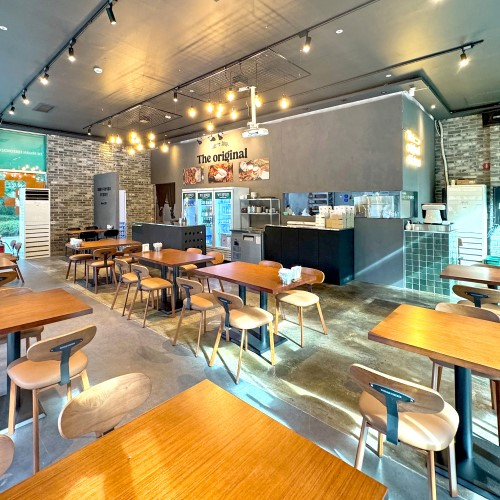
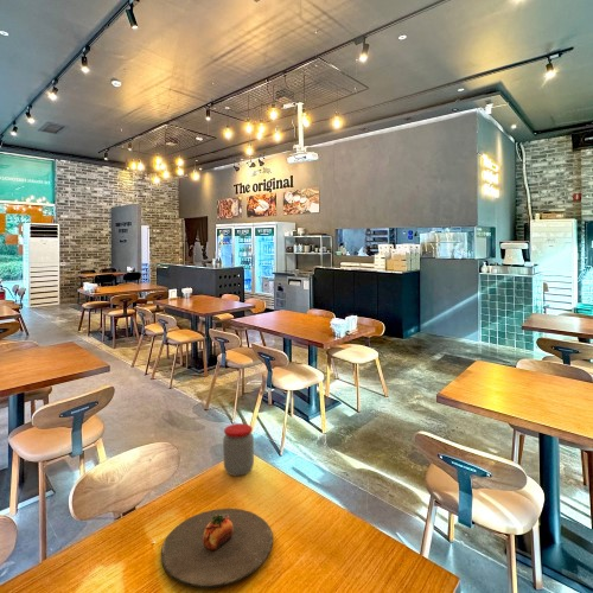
+ plate [160,508,274,588]
+ jar [222,422,255,477]
